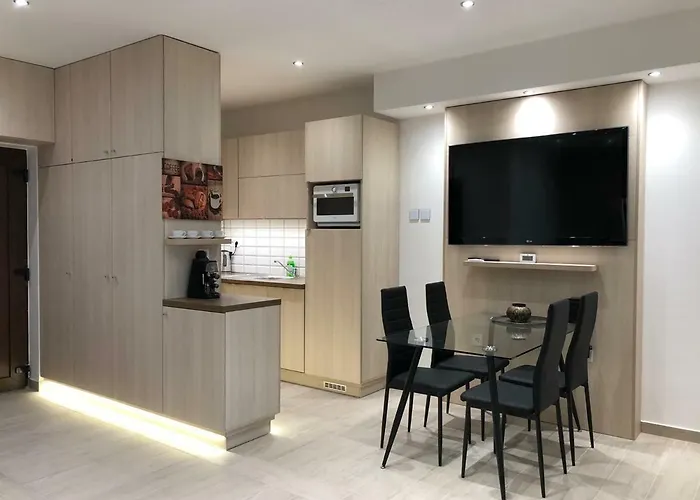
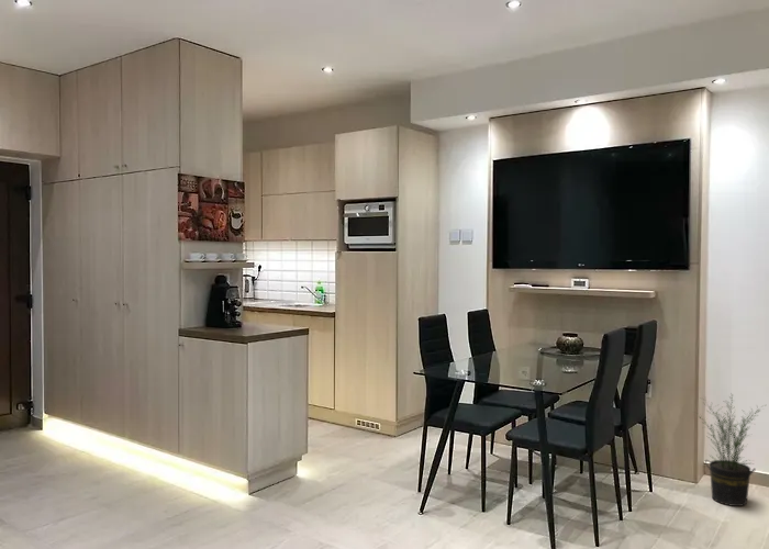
+ potted plant [693,392,766,507]
